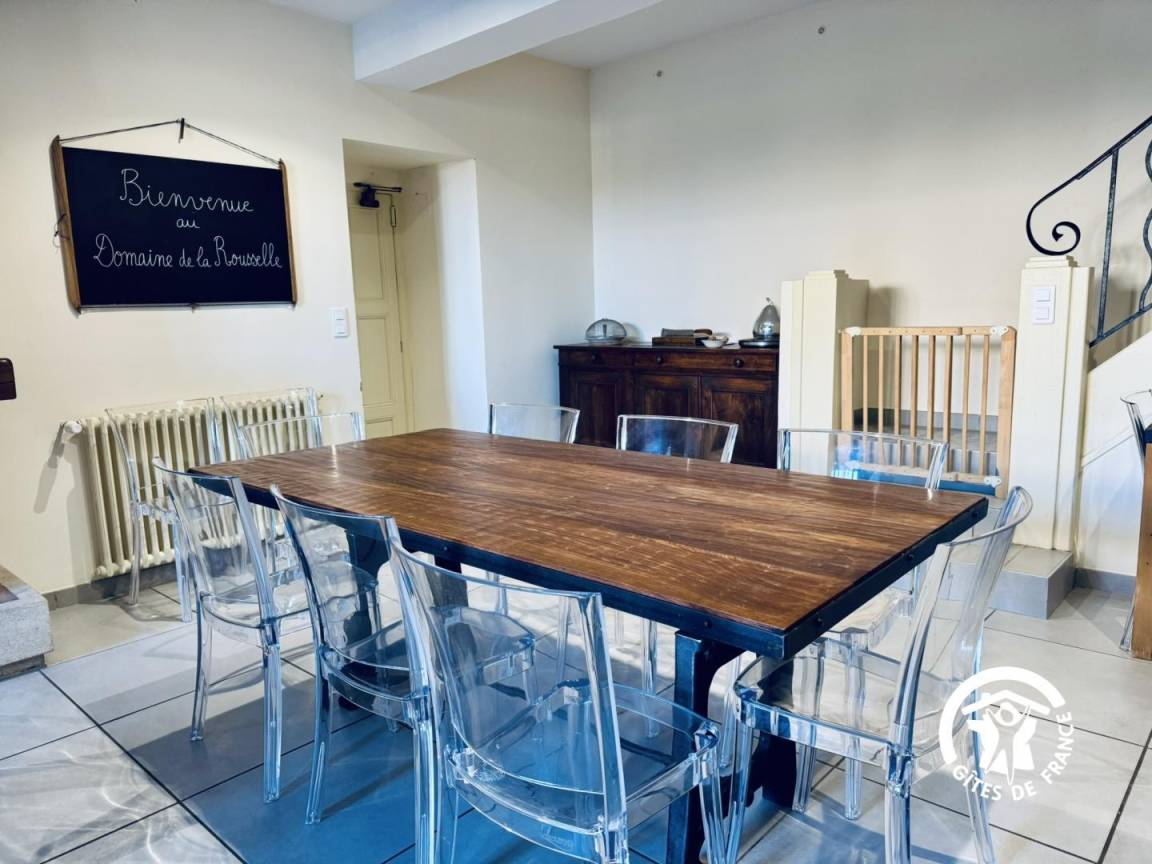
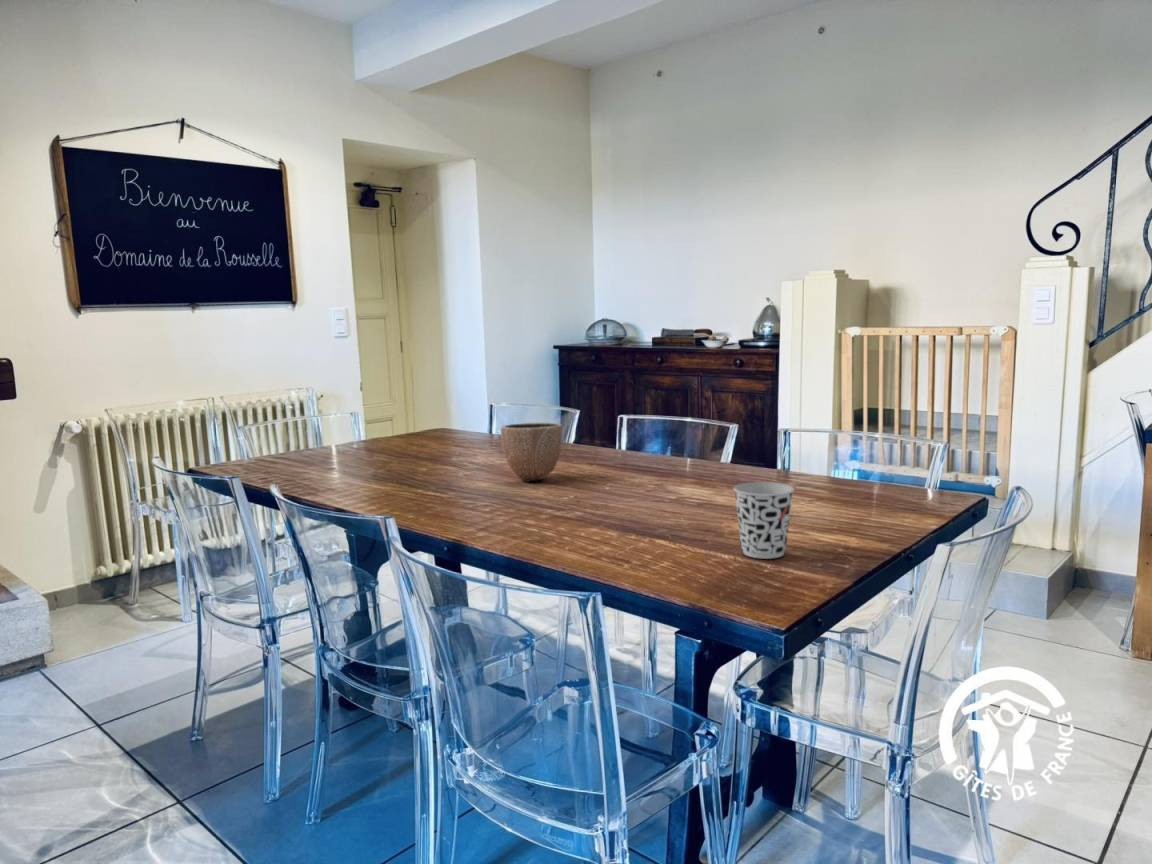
+ decorative bowl [500,421,563,483]
+ cup [732,481,795,560]
